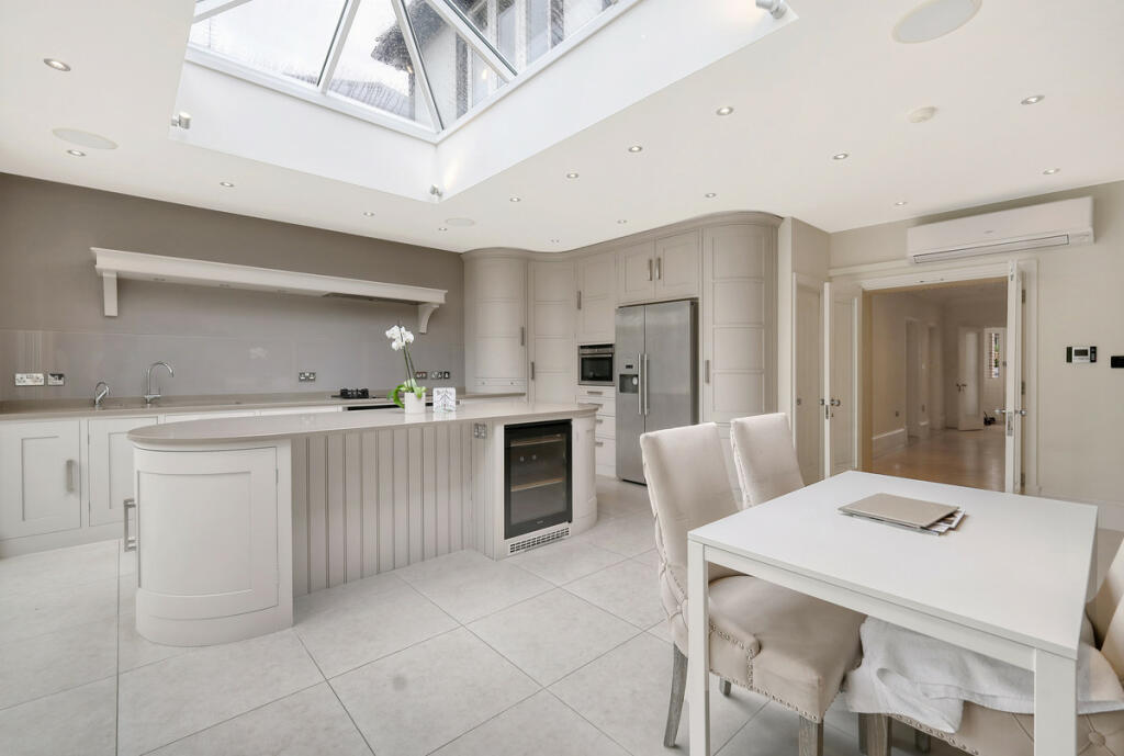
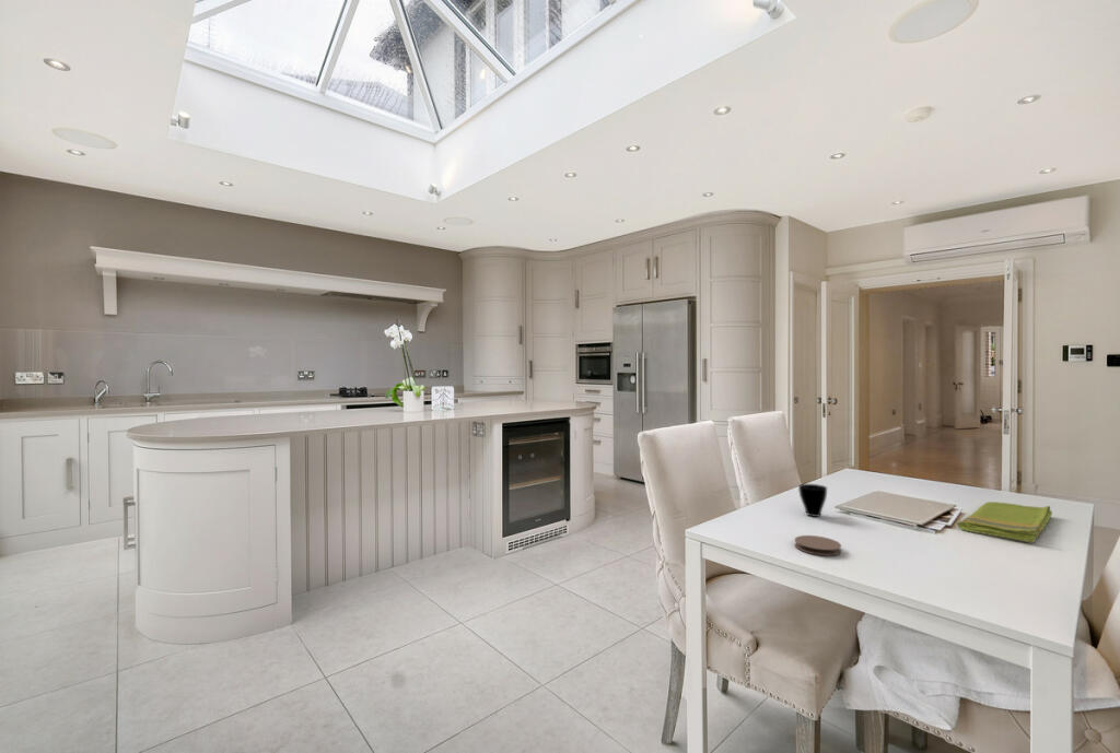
+ cup [797,483,828,518]
+ dish towel [956,501,1053,543]
+ coaster [794,534,842,556]
